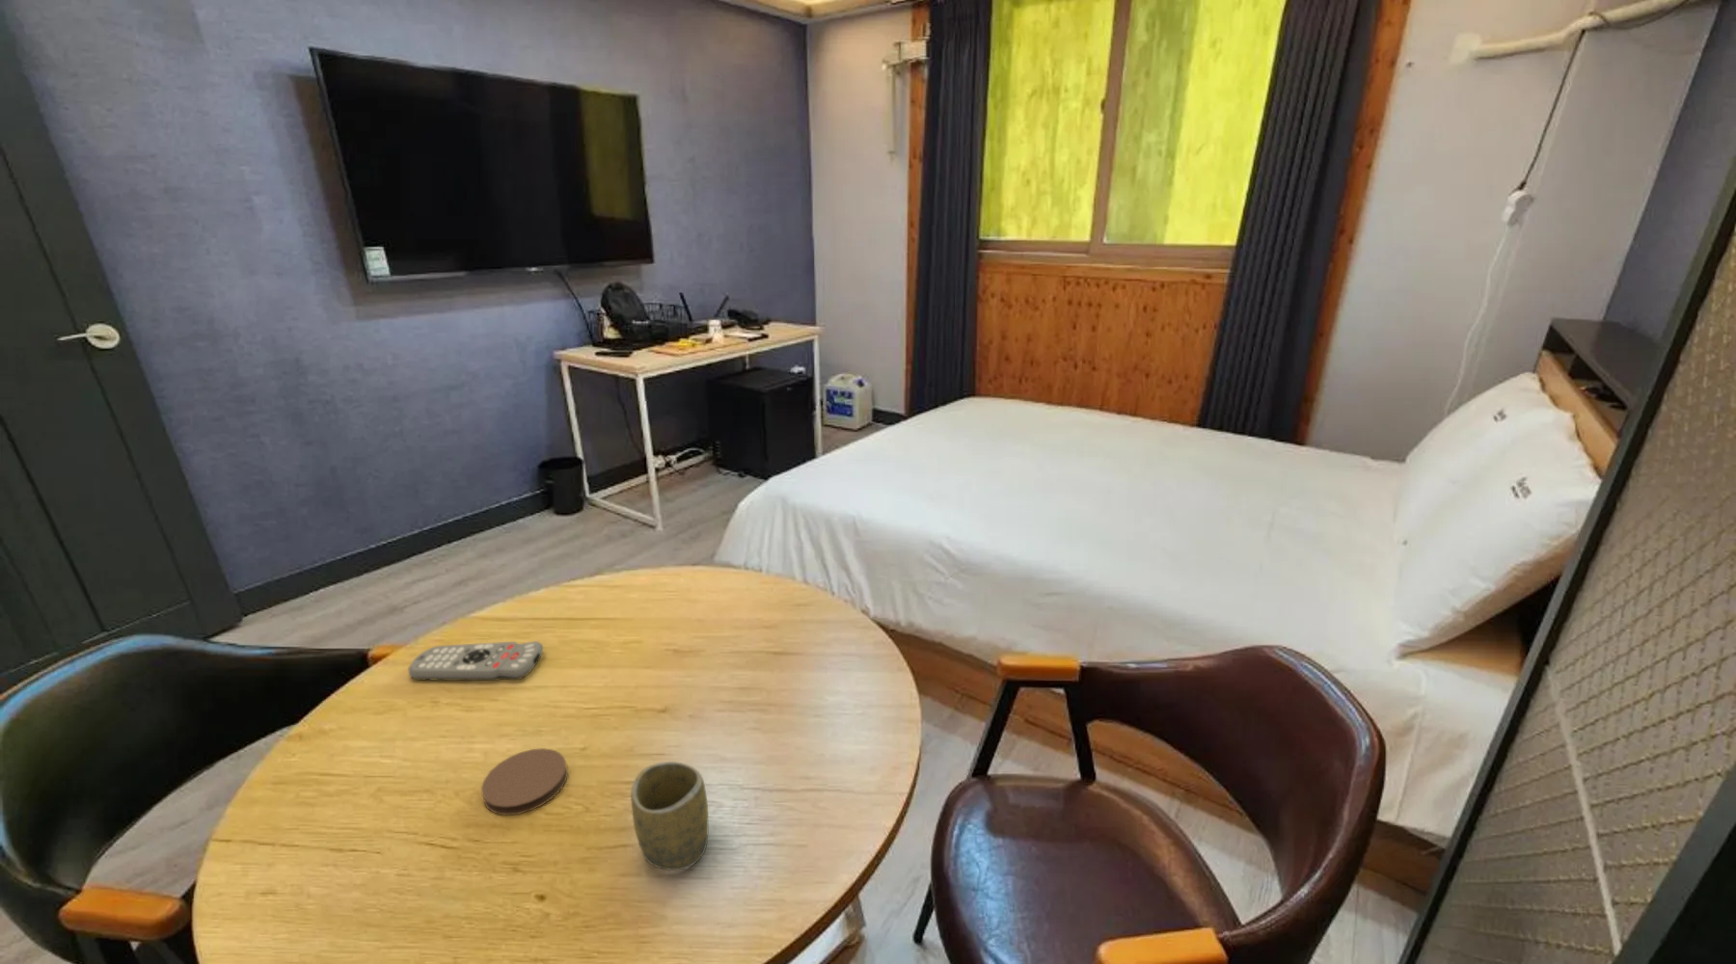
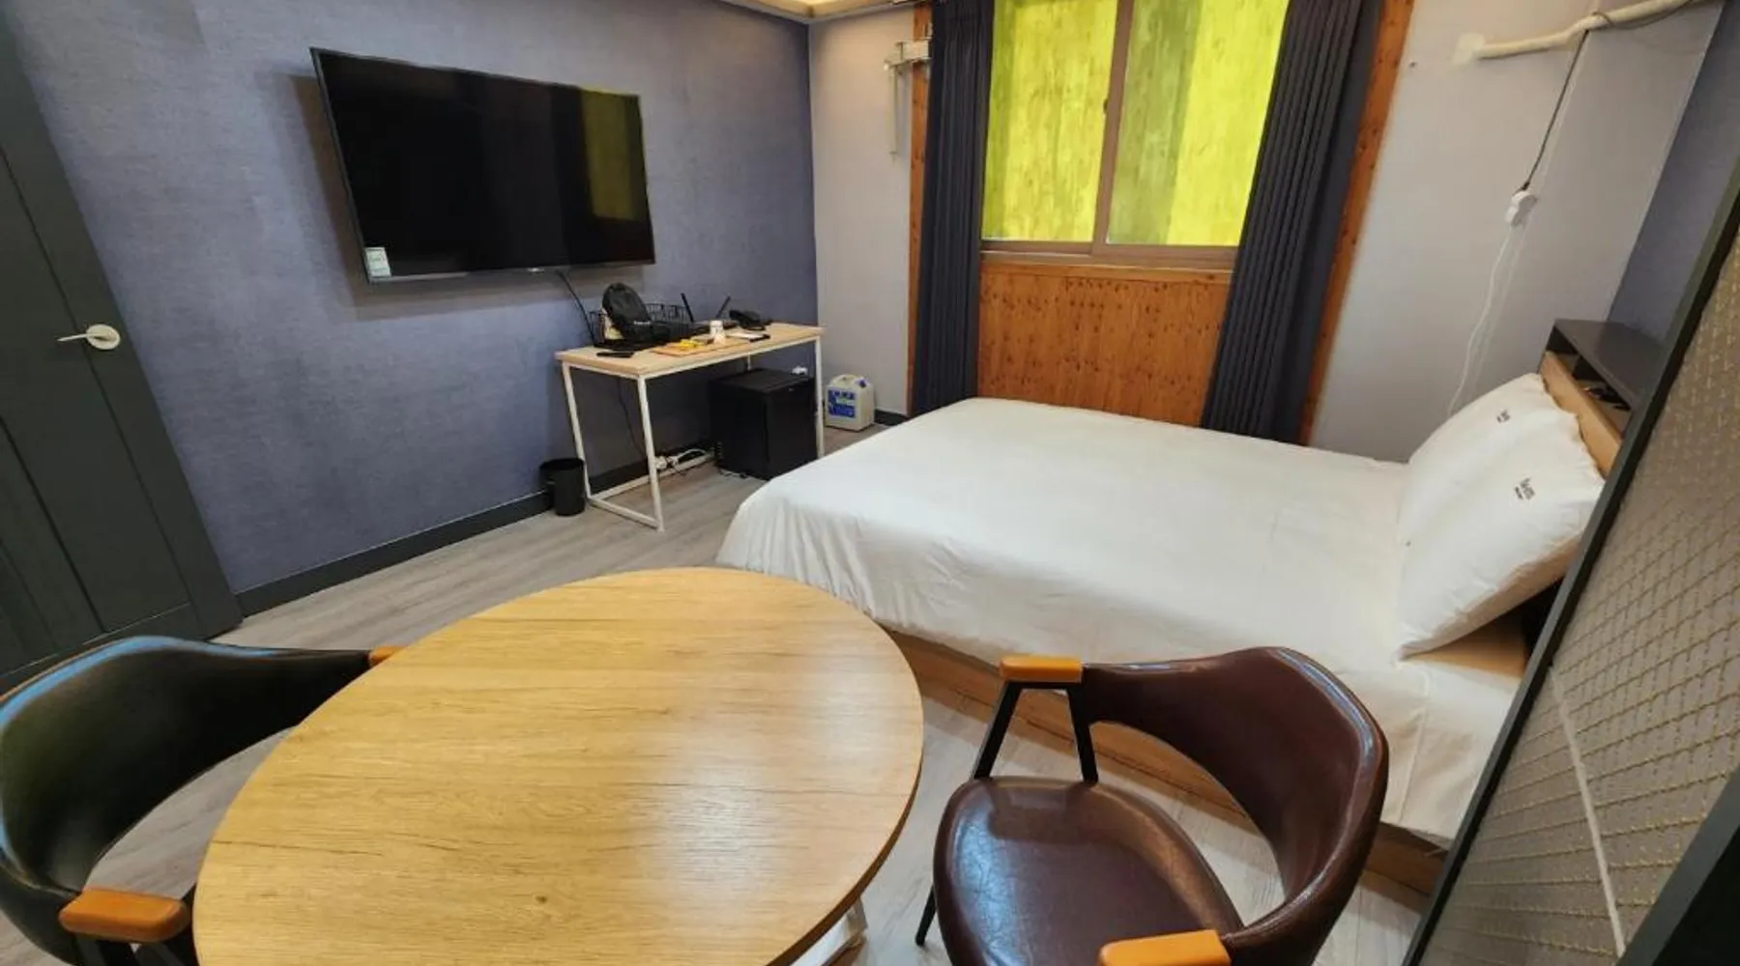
- remote control [408,640,544,681]
- coaster [480,747,569,817]
- cup [629,761,709,871]
